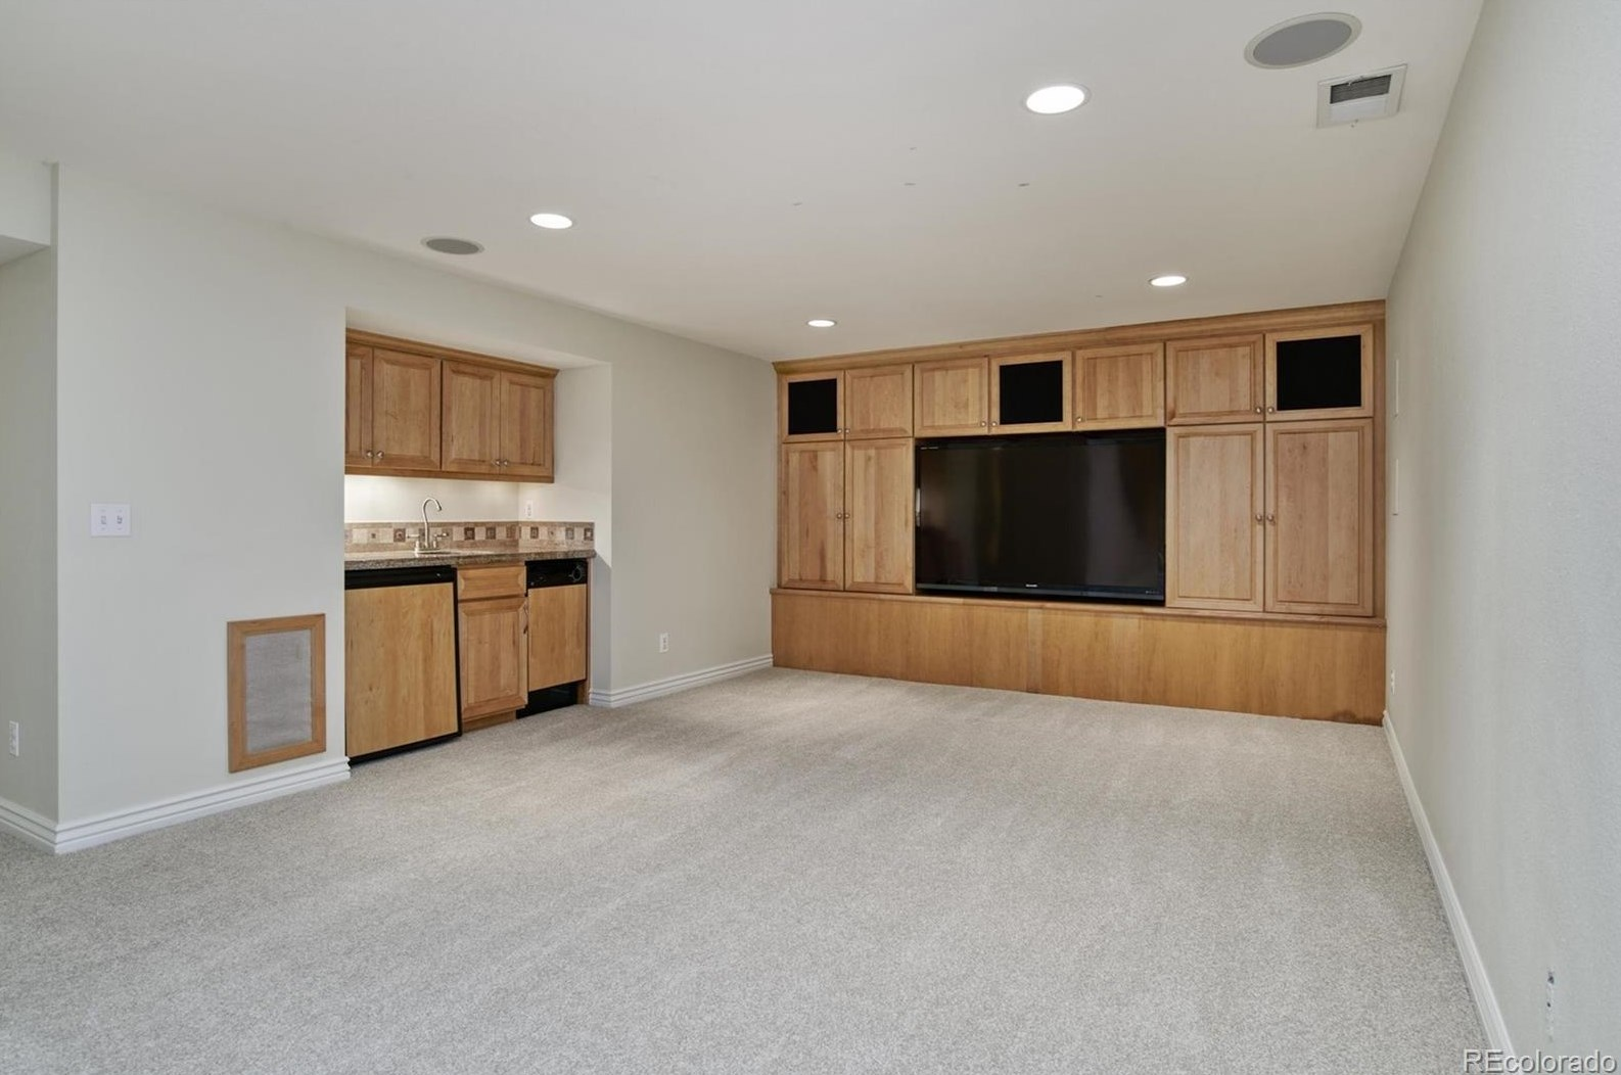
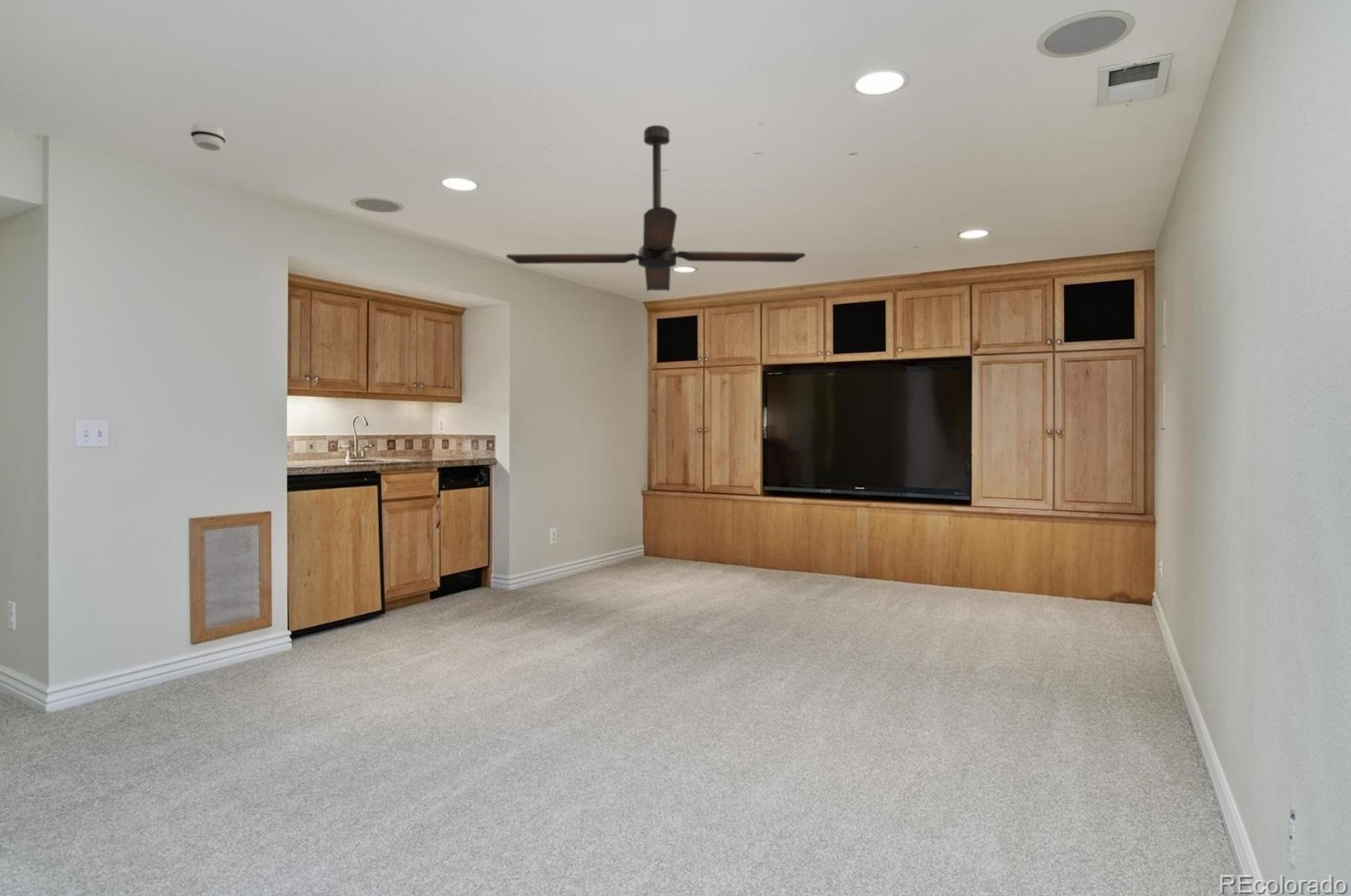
+ smoke detector [190,123,227,152]
+ ceiling fan [505,124,807,292]
